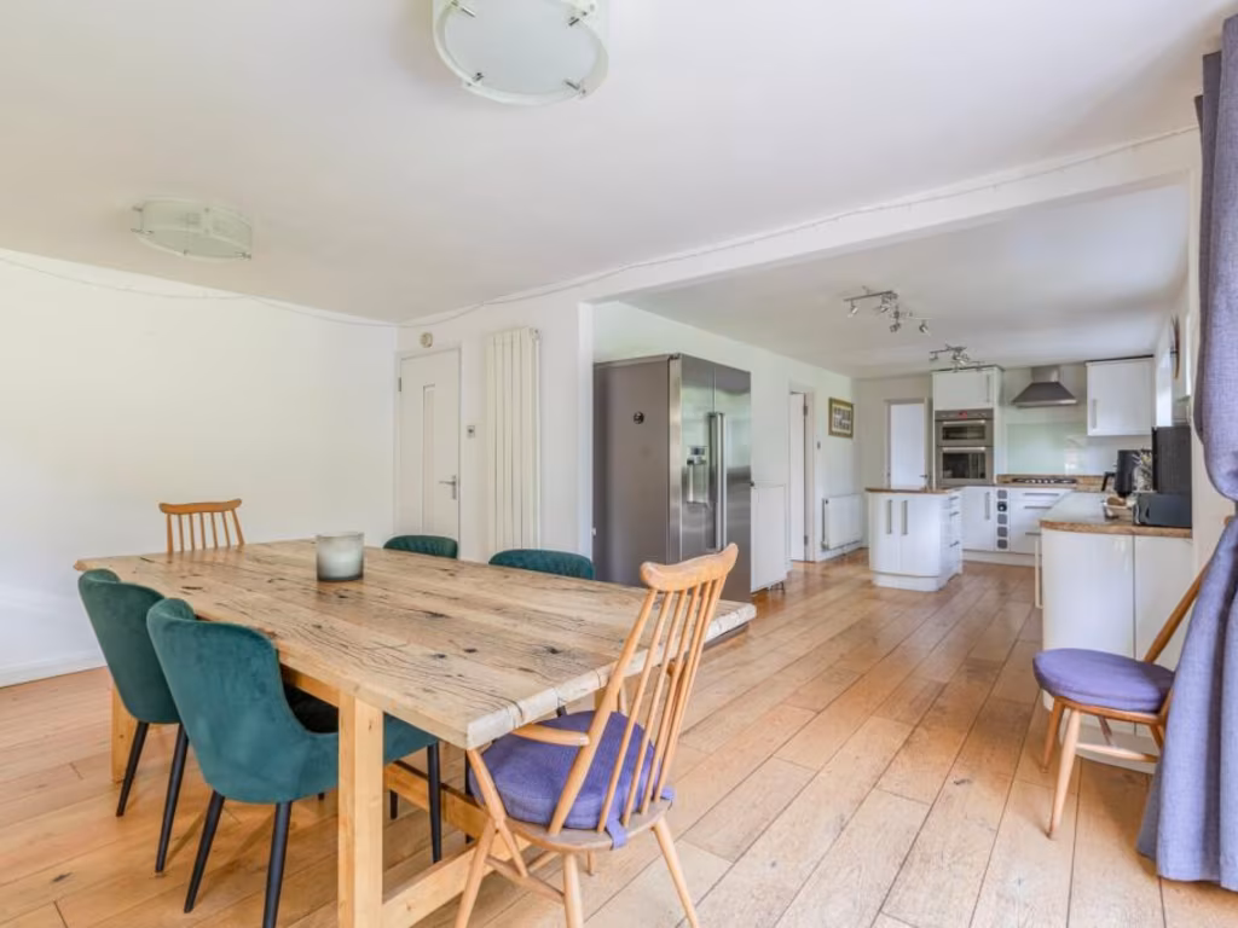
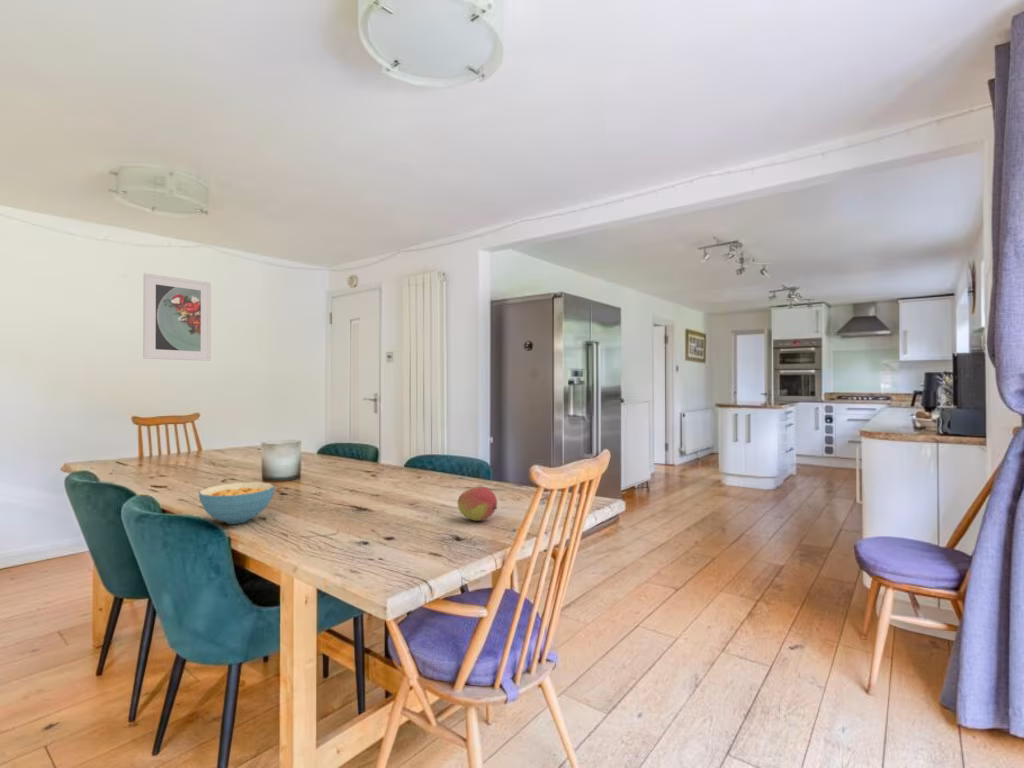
+ fruit [456,486,498,522]
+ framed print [142,272,212,362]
+ cereal bowl [198,481,276,525]
